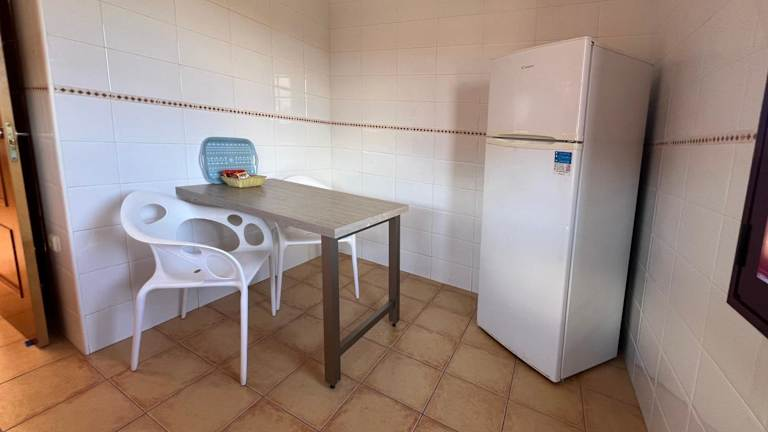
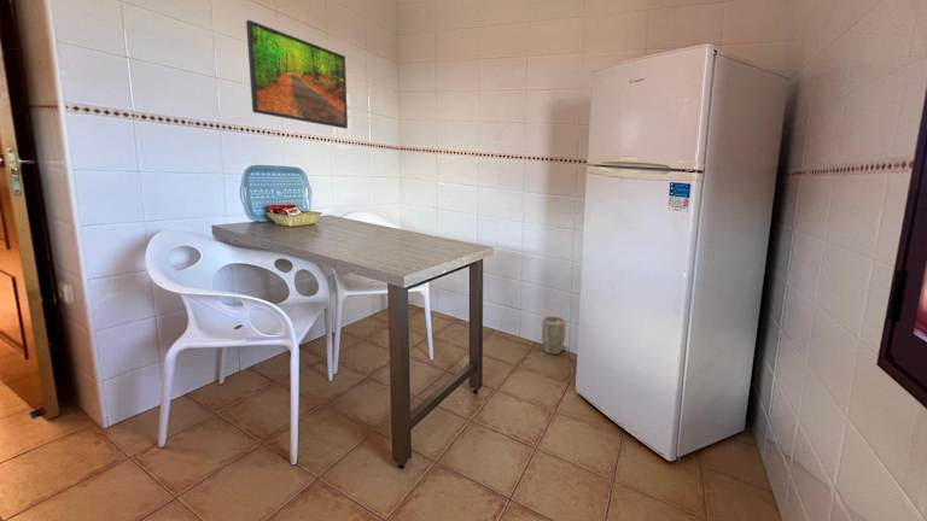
+ plant pot [541,315,566,356]
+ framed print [245,19,349,130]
